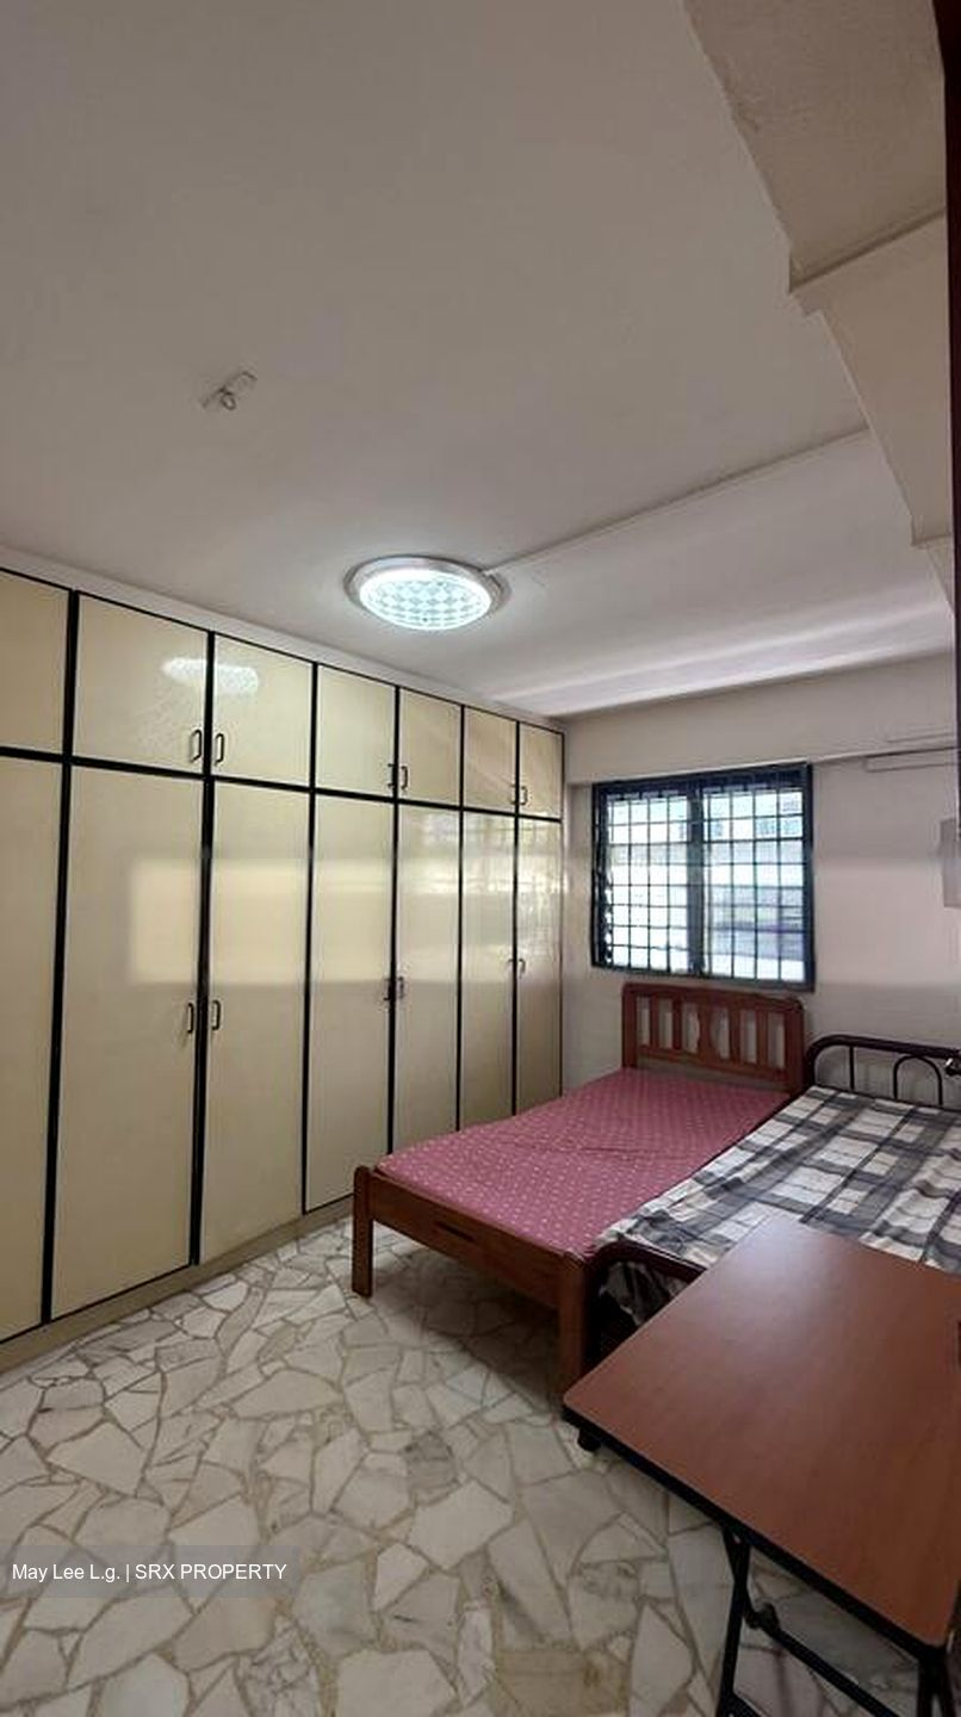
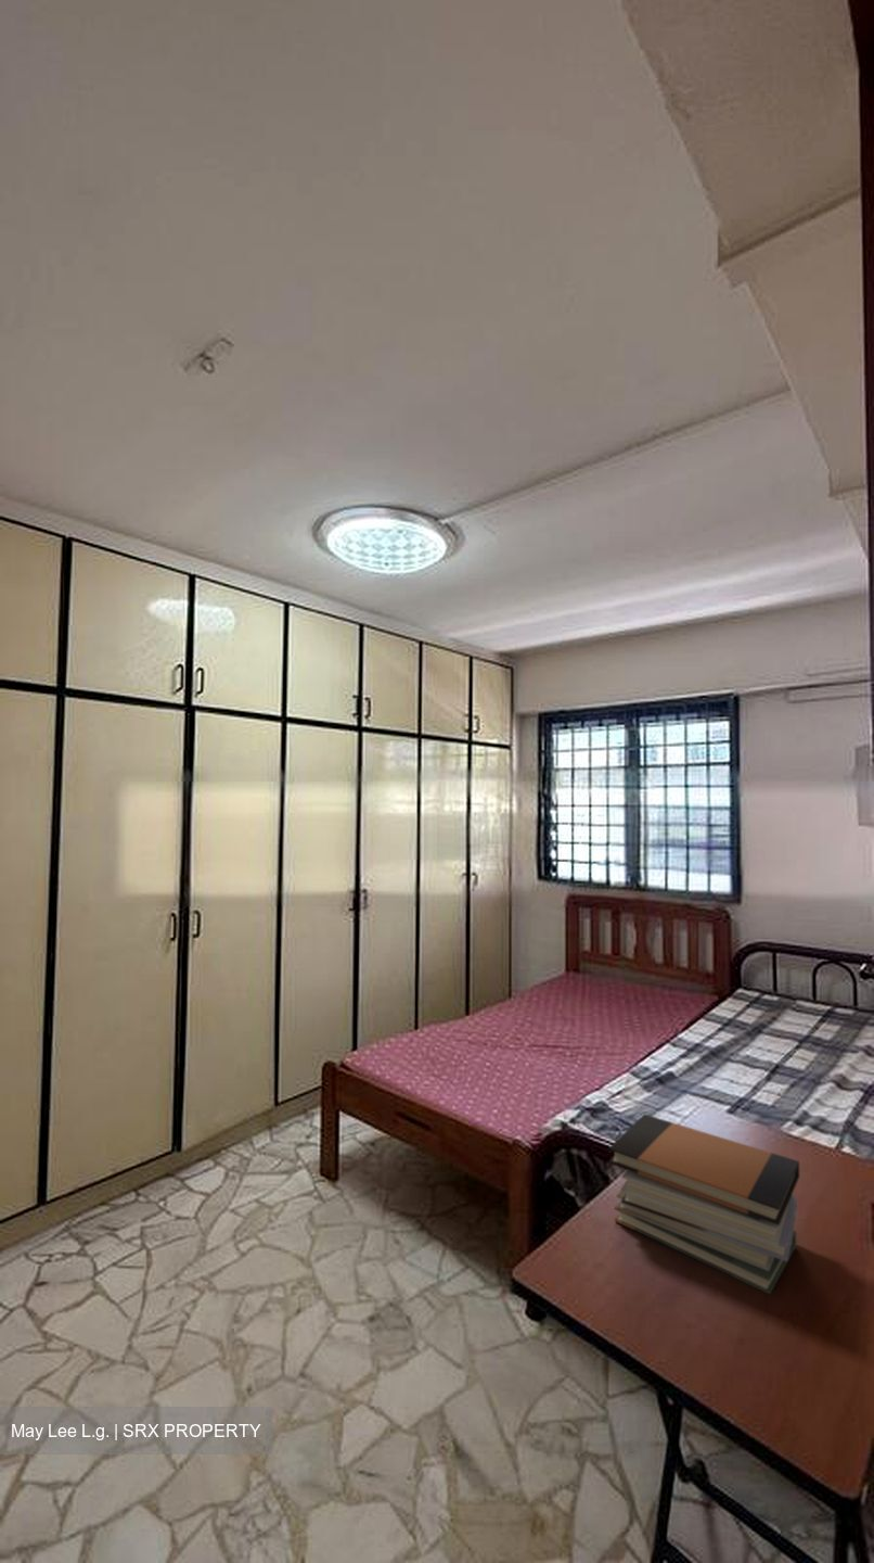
+ book stack [608,1113,800,1296]
